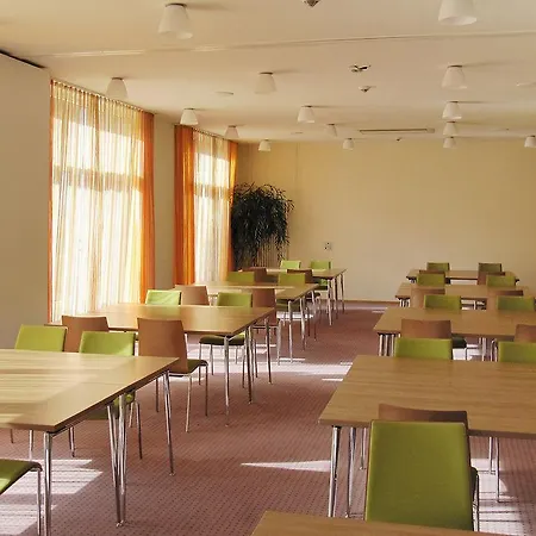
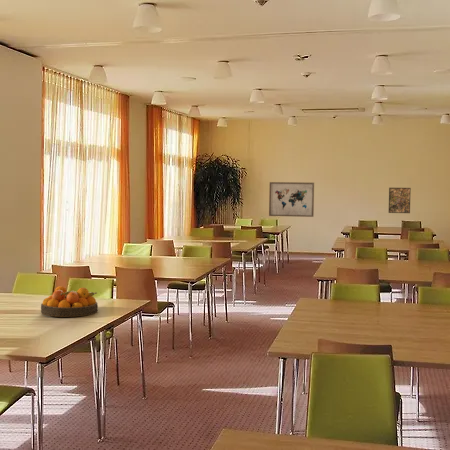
+ wall art [268,181,315,218]
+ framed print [388,187,412,214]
+ fruit bowl [40,285,99,318]
